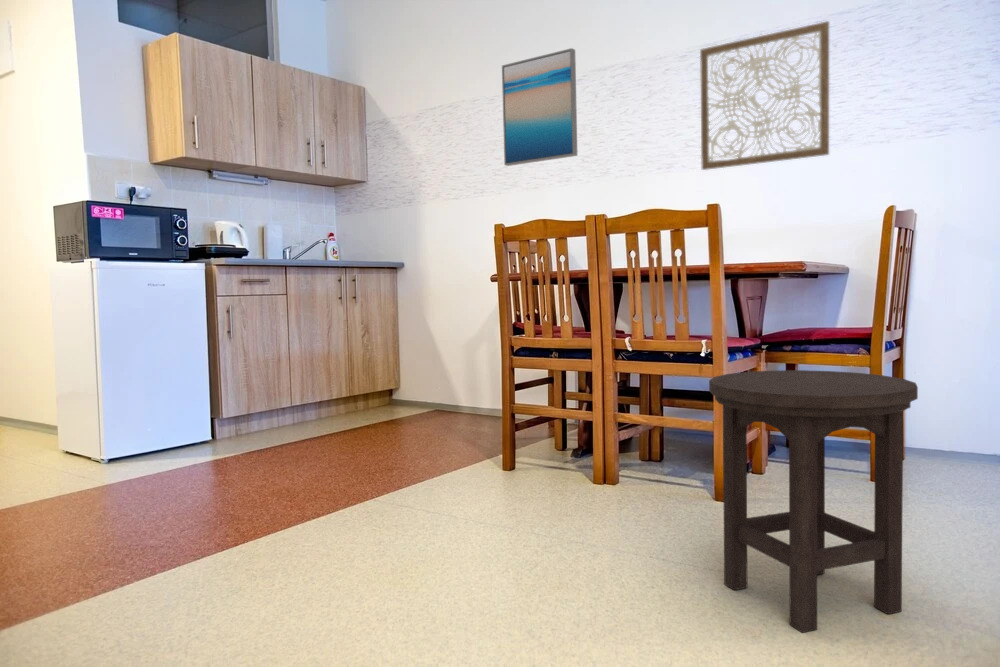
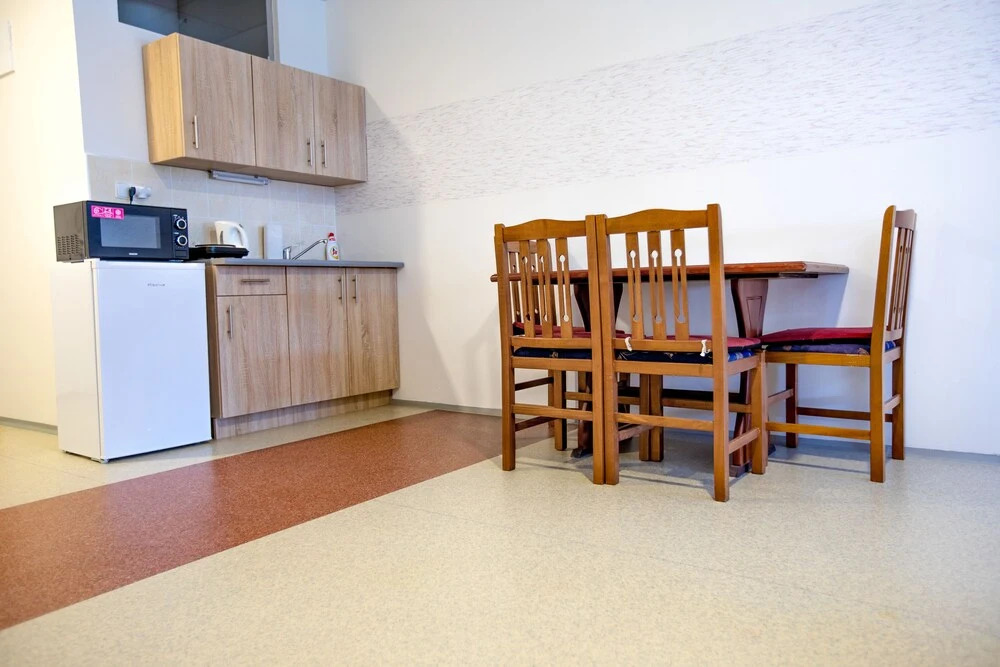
- stool [708,369,919,634]
- wall art [501,47,578,167]
- wall art [699,20,830,171]
